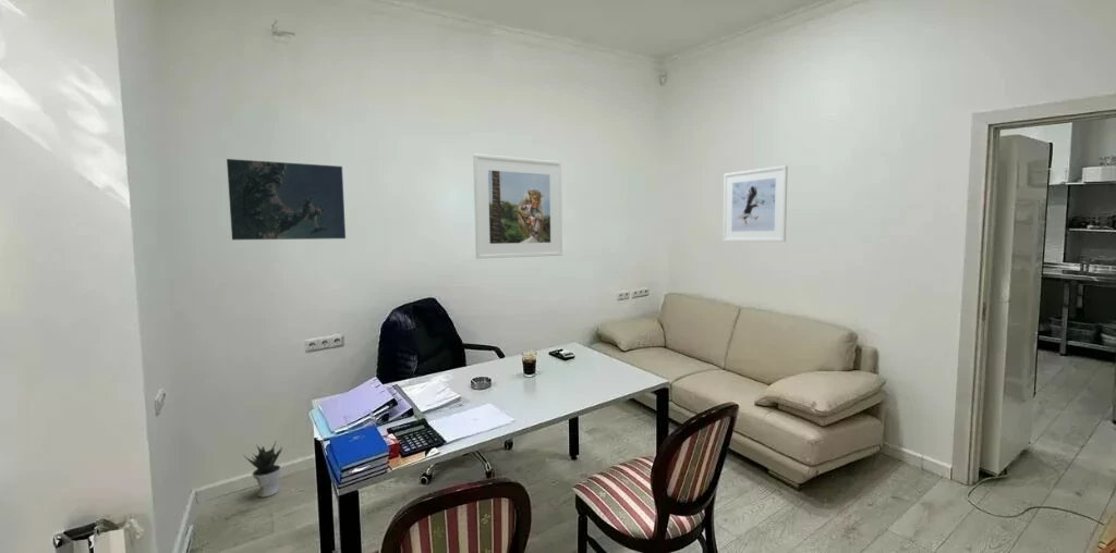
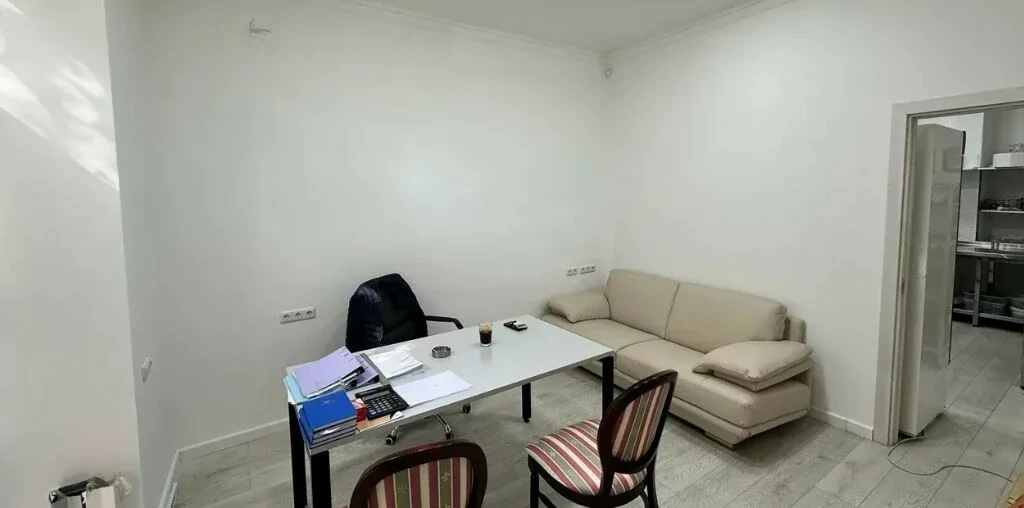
- potted plant [242,440,283,497]
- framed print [472,152,563,260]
- map [226,158,347,241]
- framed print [721,164,789,243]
